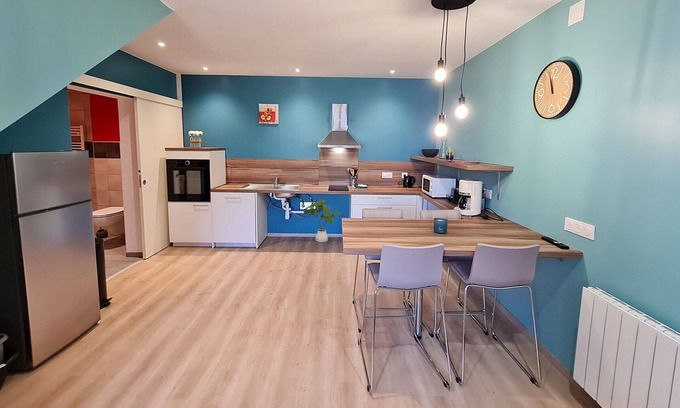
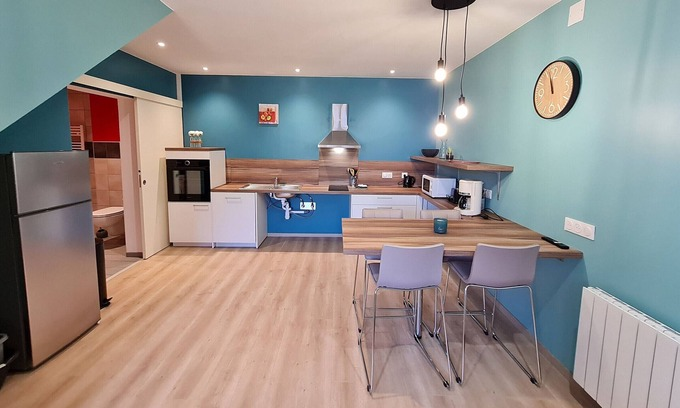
- house plant [302,199,343,243]
